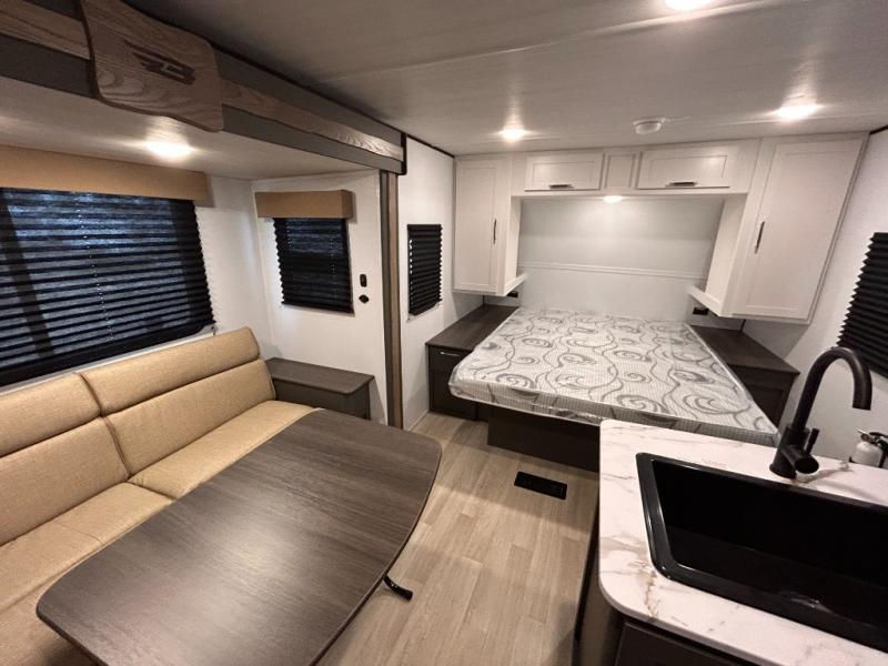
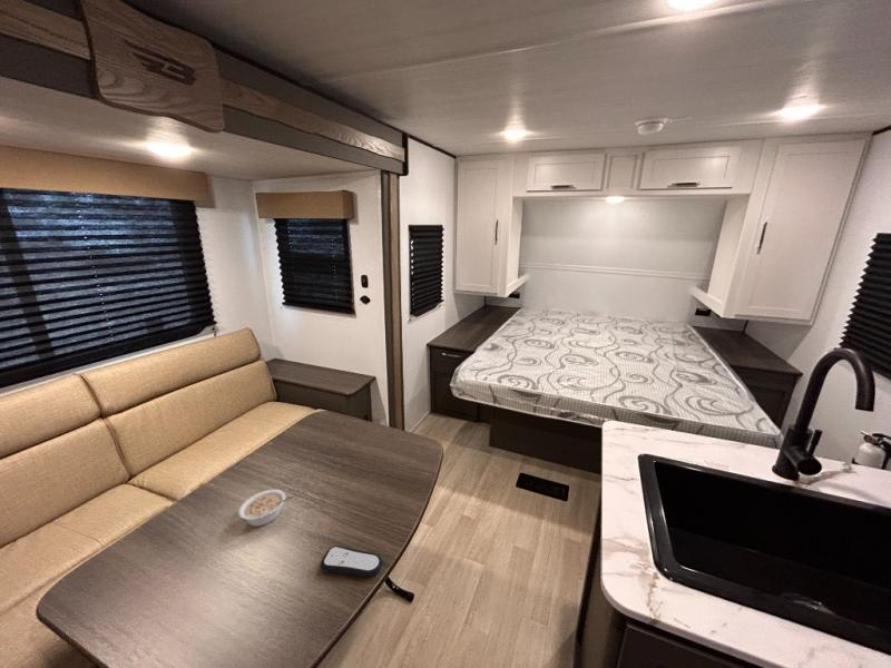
+ legume [237,489,295,528]
+ remote control [320,544,383,579]
